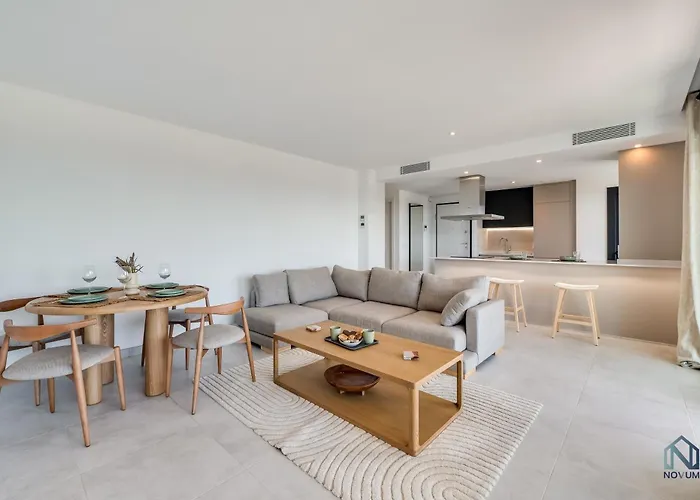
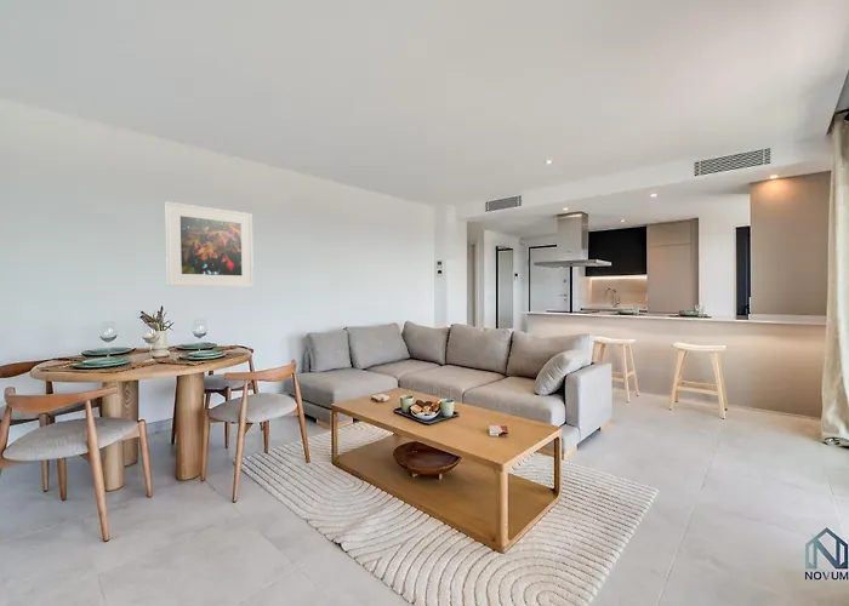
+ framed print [164,201,255,288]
